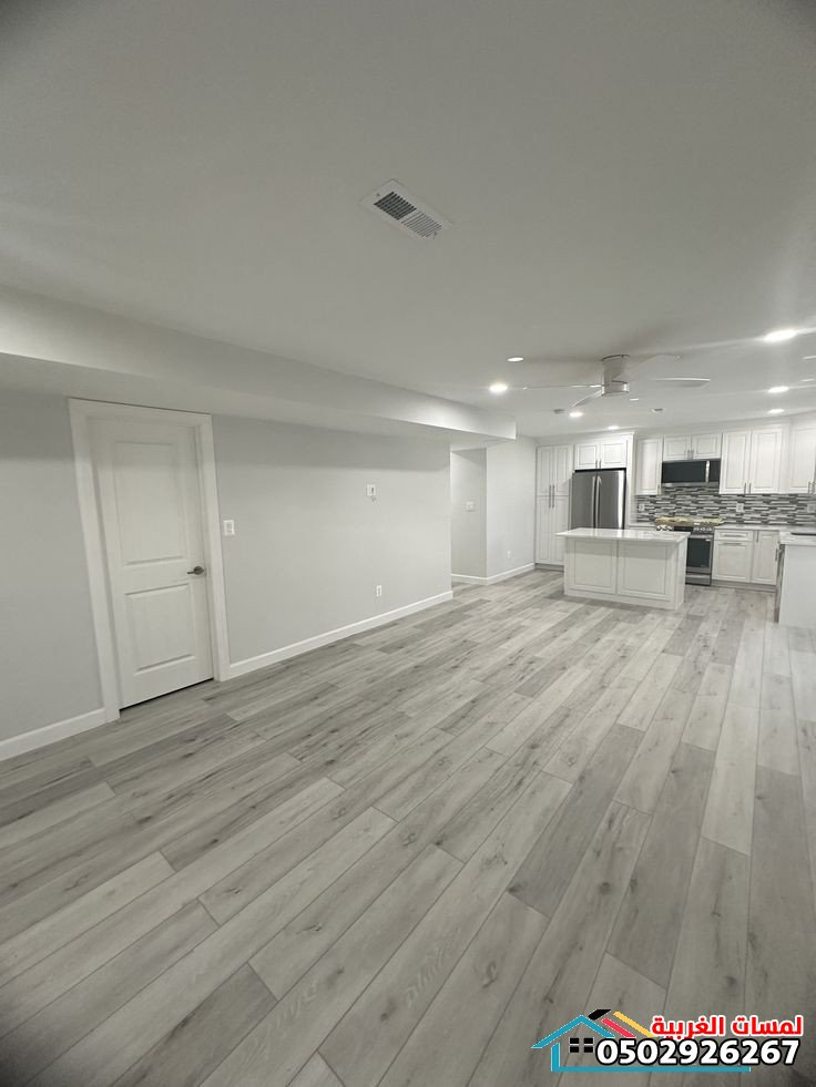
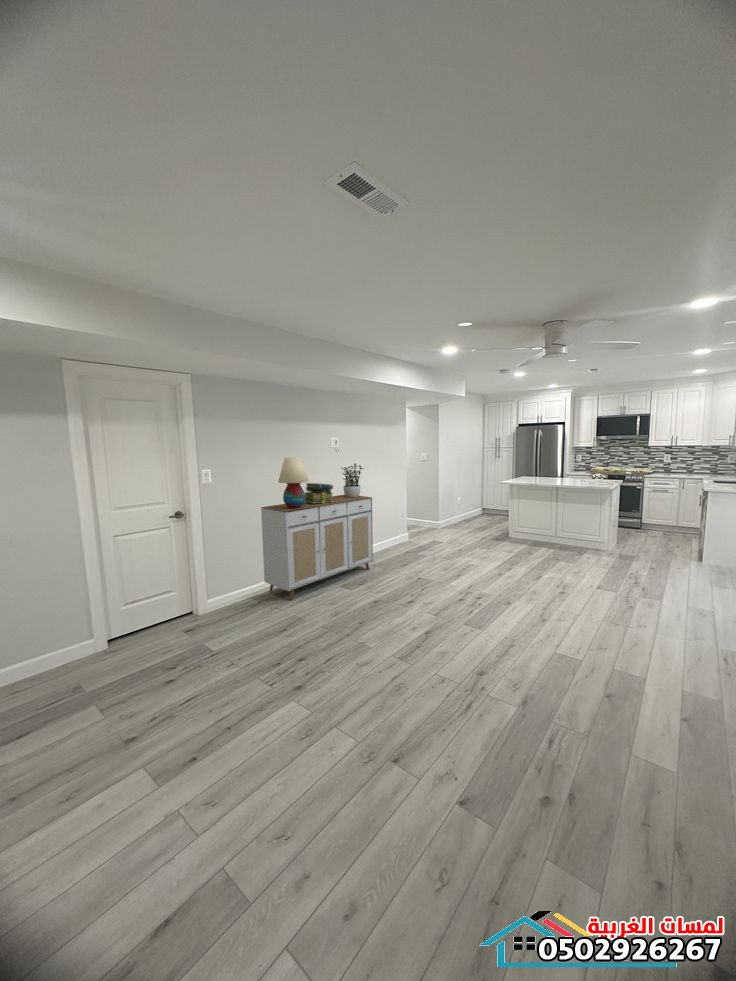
+ sideboard [259,494,374,601]
+ stack of books [304,482,334,503]
+ potted plant [339,462,365,497]
+ table lamp [277,457,310,508]
